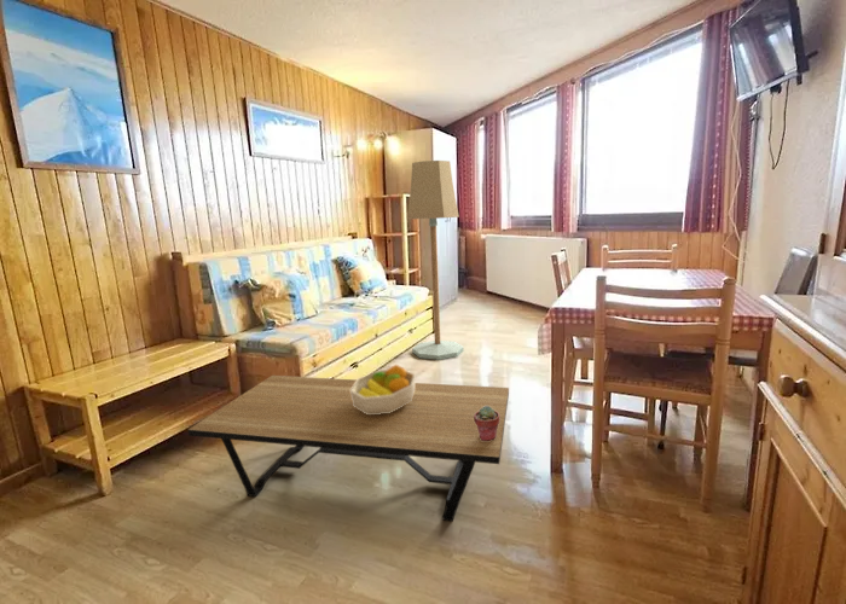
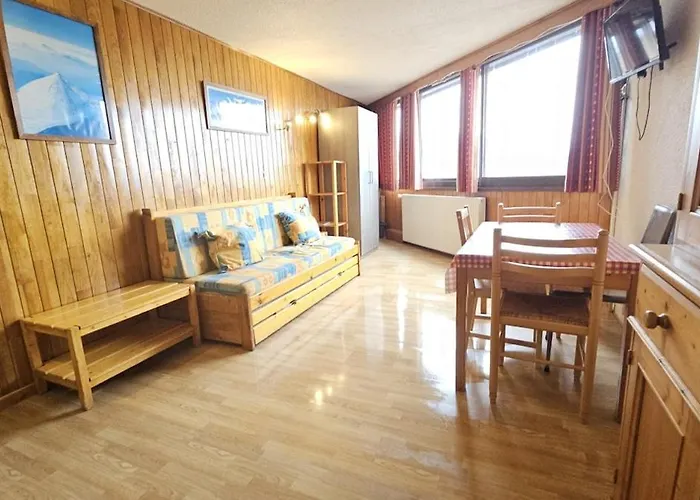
- fruit bowl [350,364,417,414]
- floor lamp [406,159,464,361]
- potted succulent [474,406,500,441]
- coffee table [187,374,510,523]
